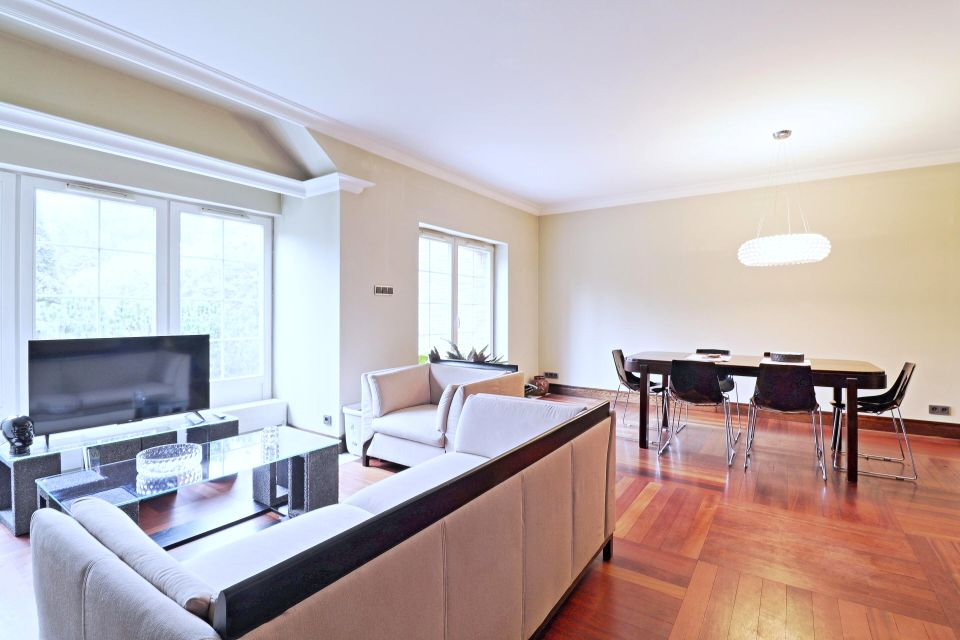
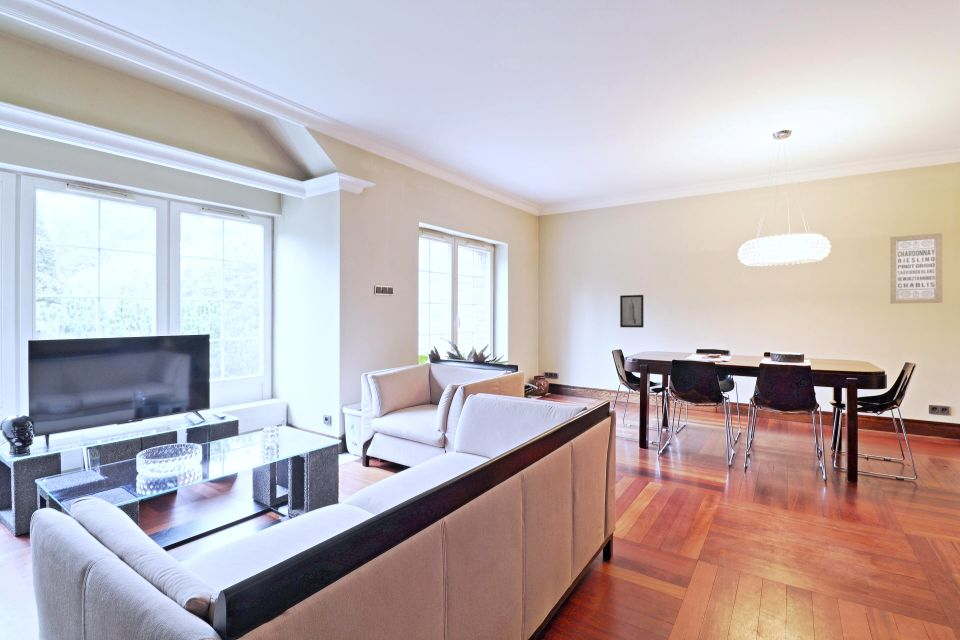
+ wall art [619,294,645,329]
+ wall art [889,232,943,305]
